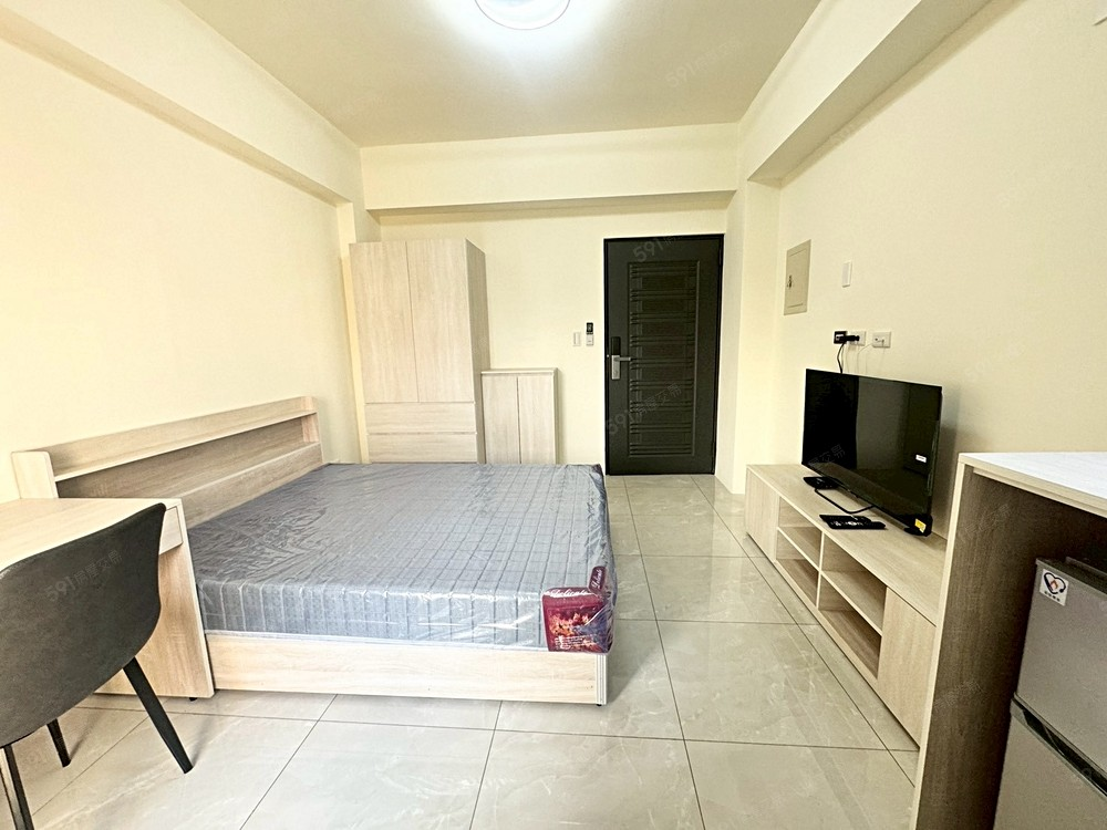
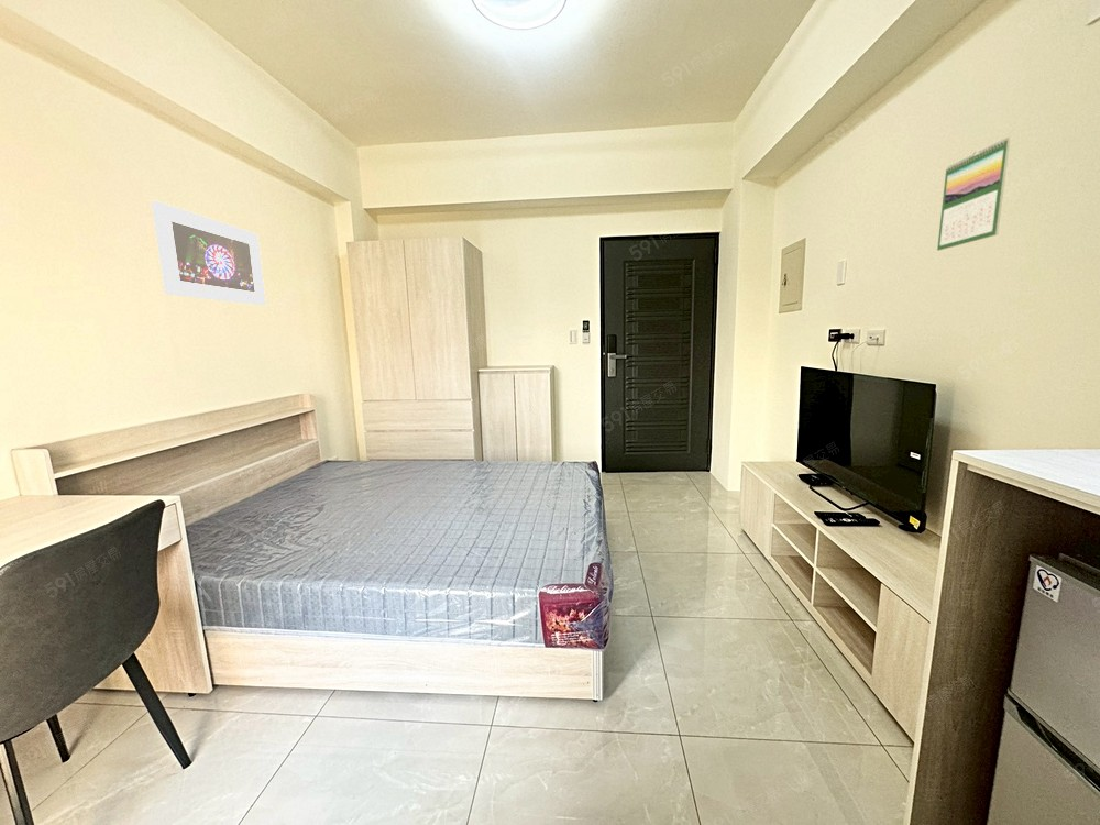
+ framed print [151,200,267,307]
+ calendar [936,136,1011,252]
